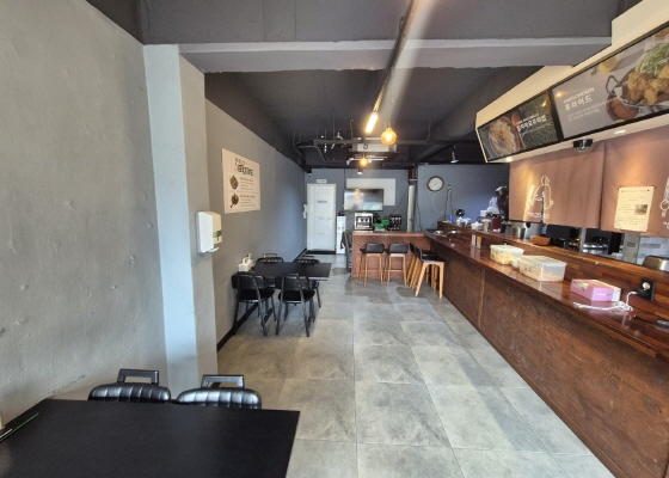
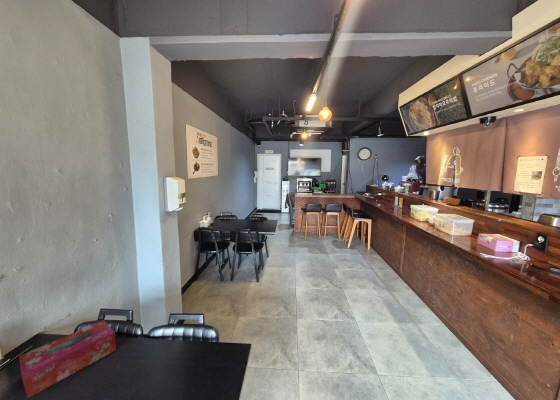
+ tissue box [18,319,117,399]
